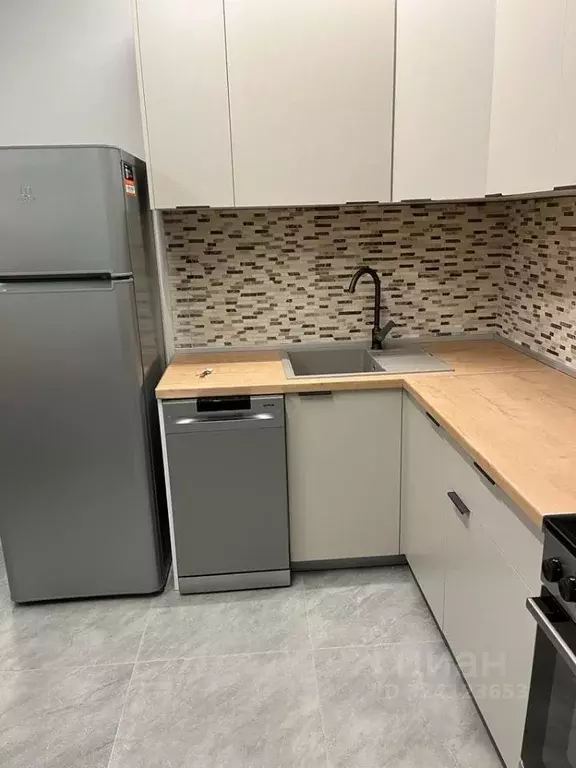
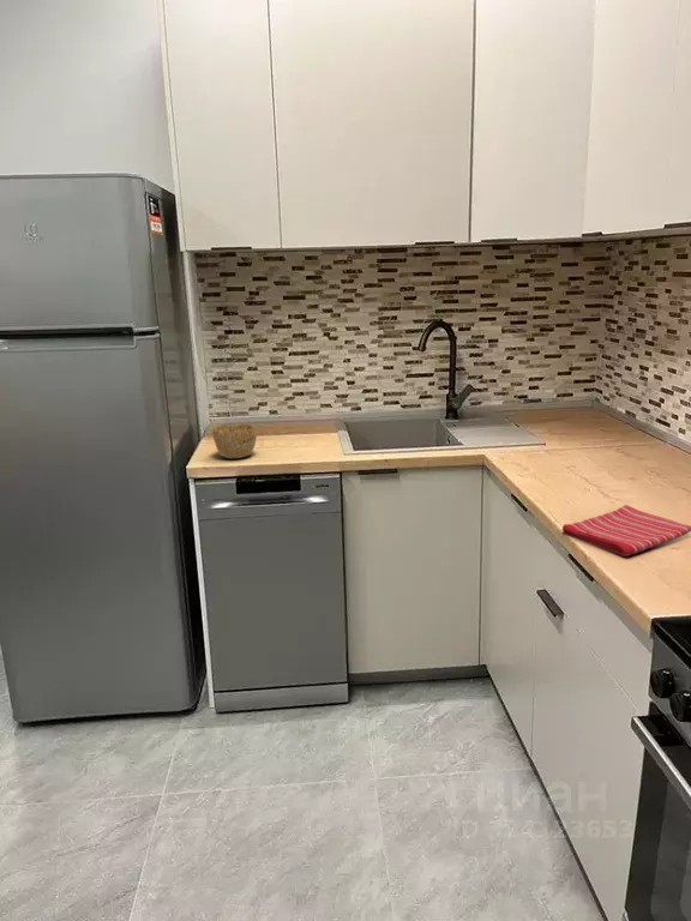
+ bowl [211,422,258,459]
+ dish towel [560,504,691,558]
